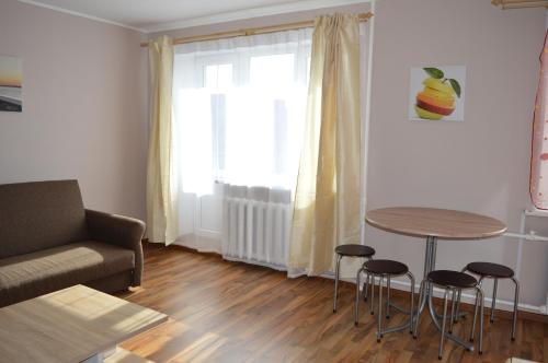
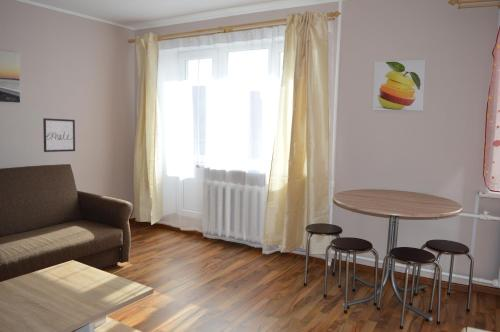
+ wall art [42,117,76,153]
